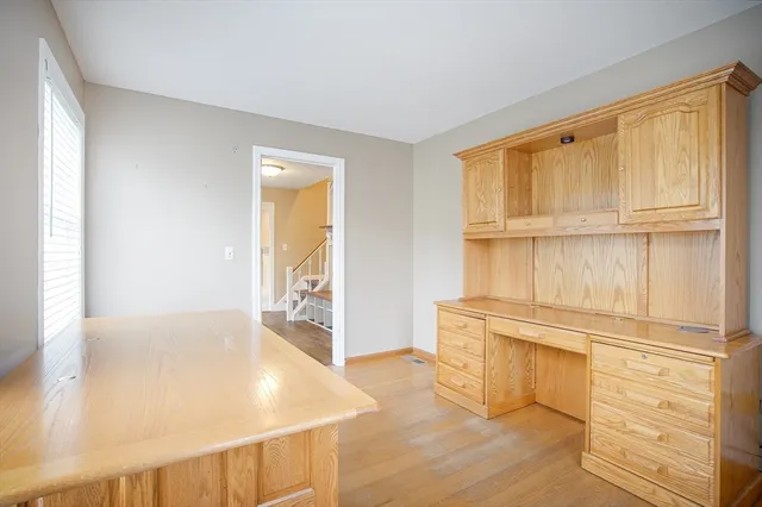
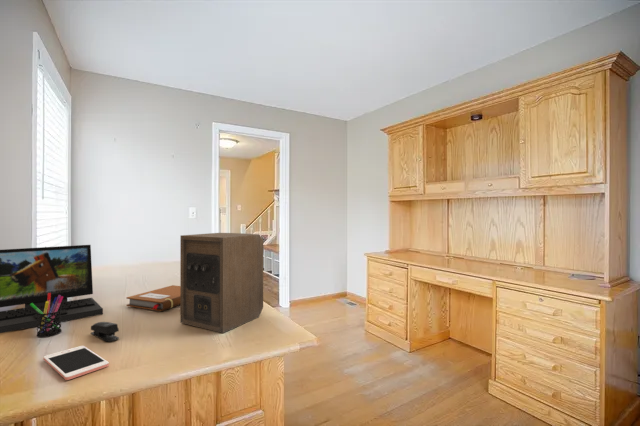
+ laptop [0,244,104,334]
+ notebook [126,284,180,312]
+ stapler [90,321,120,343]
+ pen holder [30,293,63,338]
+ cell phone [42,345,110,381]
+ speaker [179,232,264,334]
